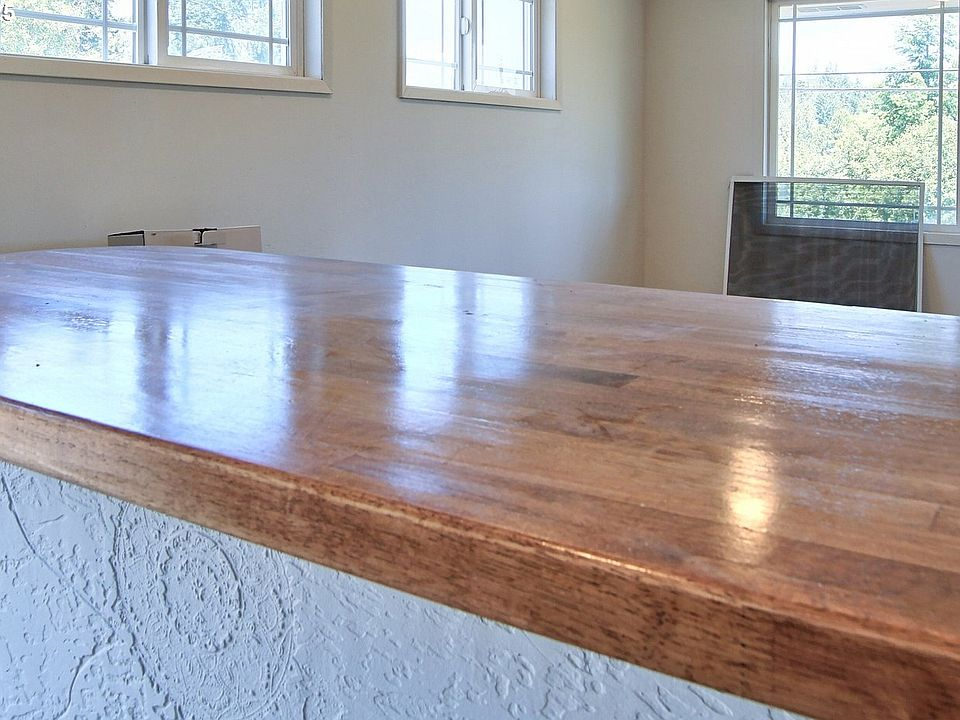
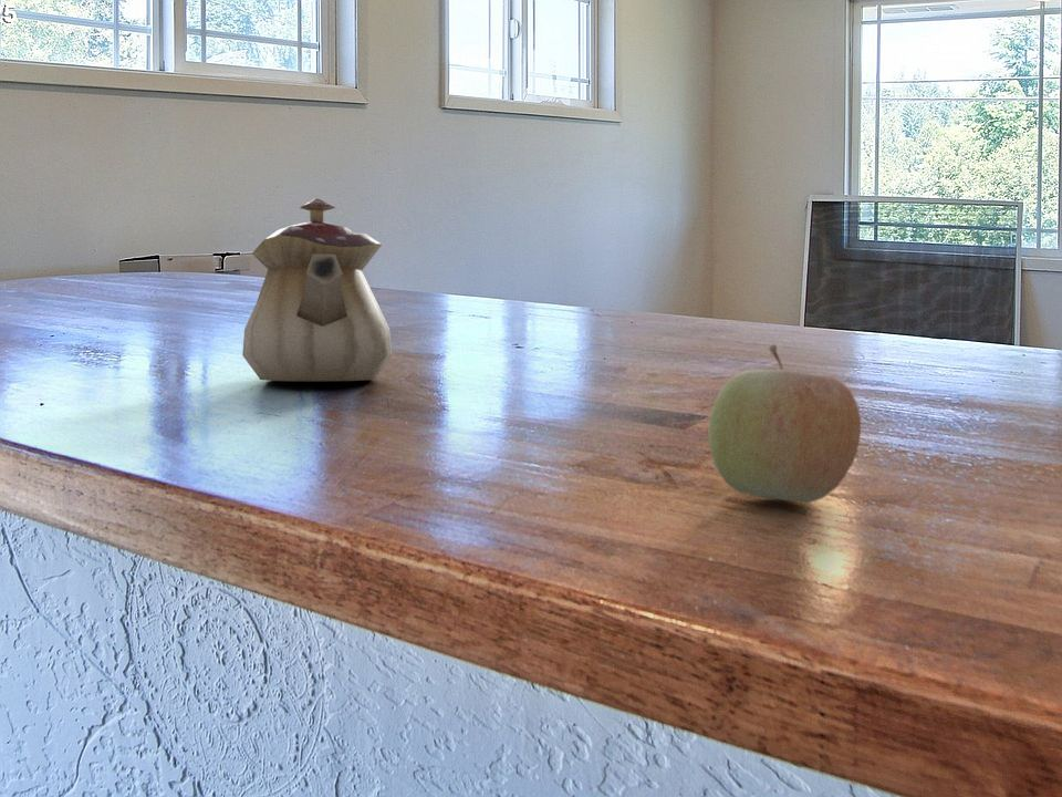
+ fruit [708,343,862,504]
+ teapot [241,197,393,382]
